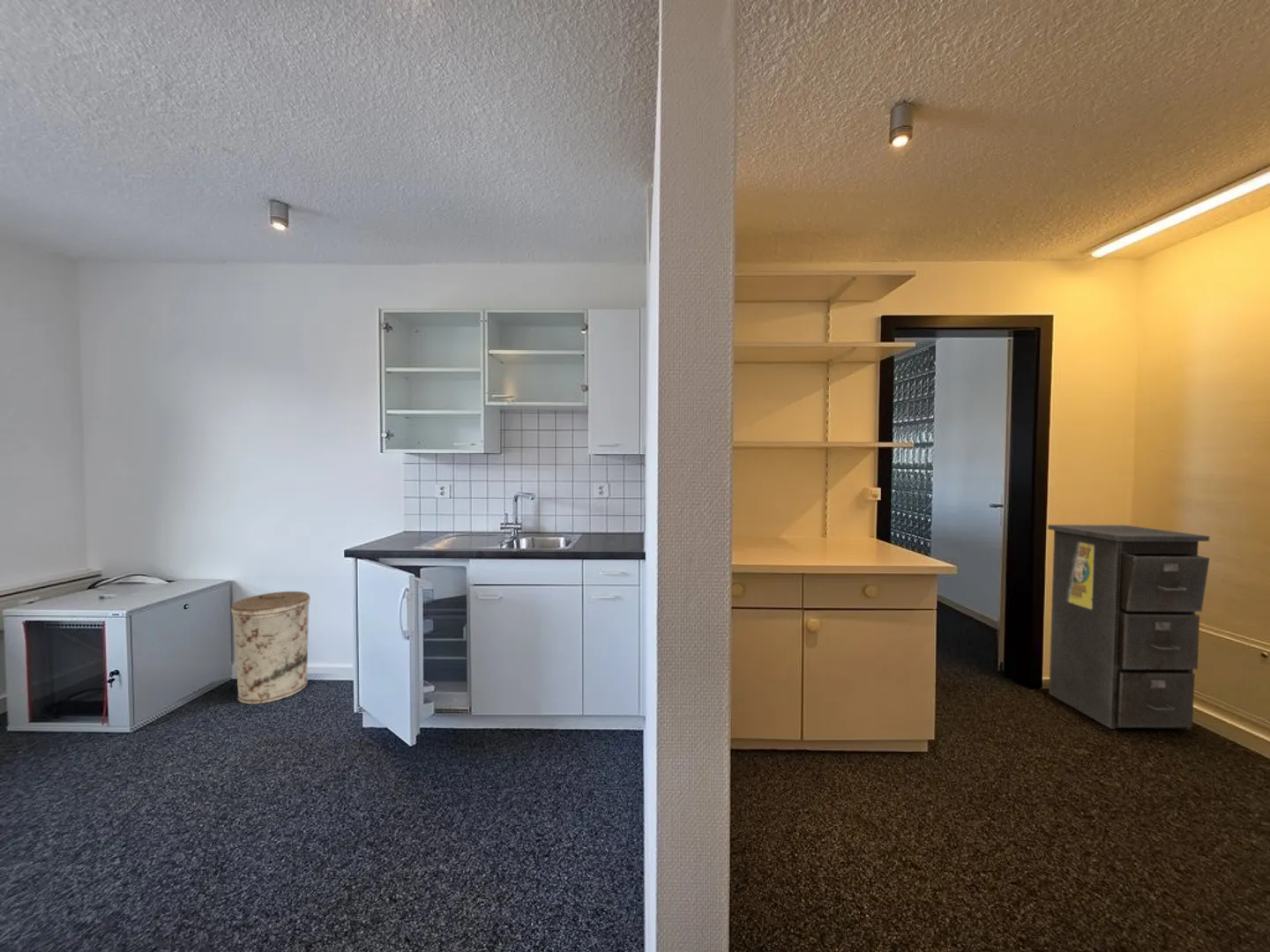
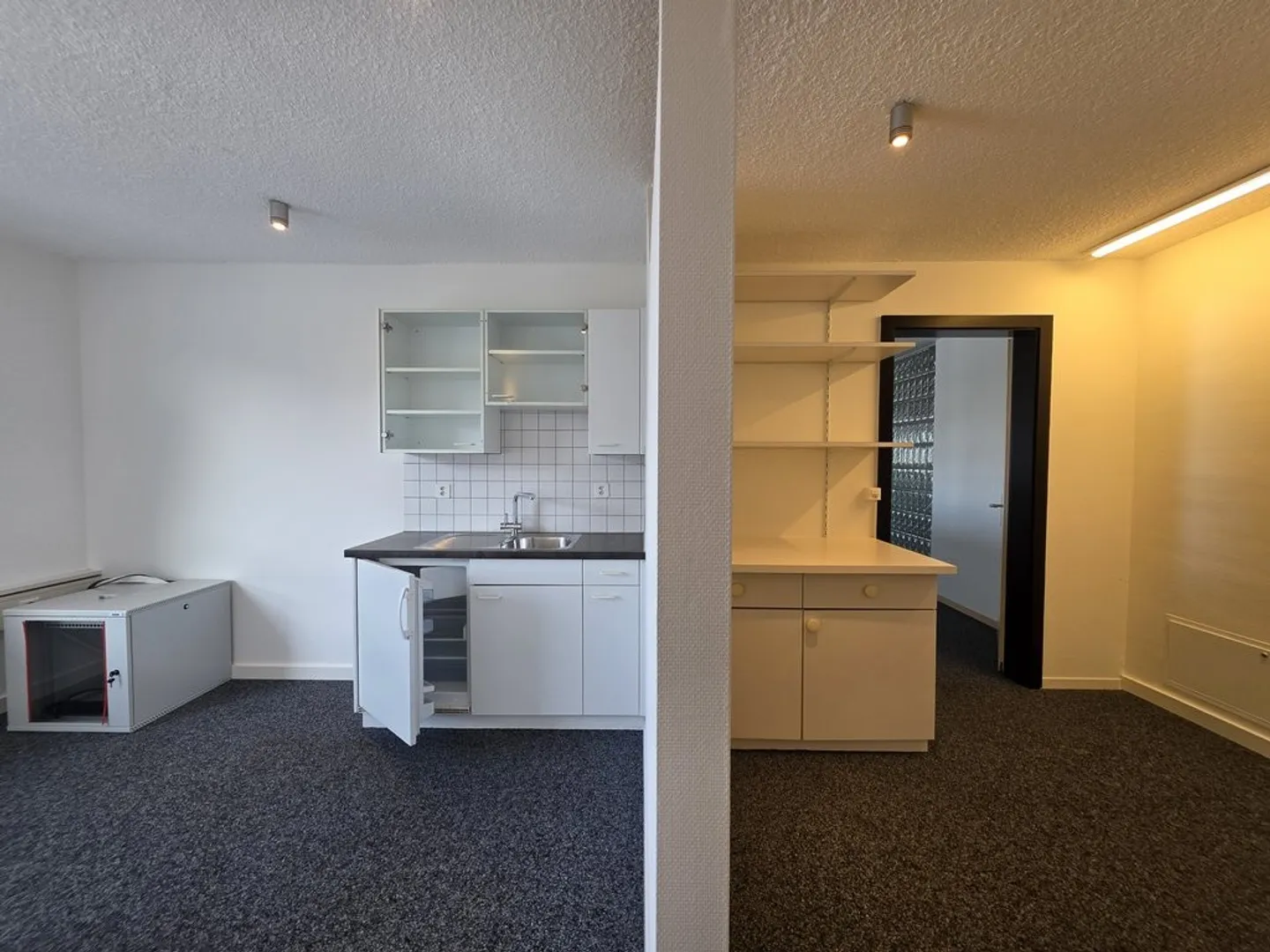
- filing cabinet [1047,524,1211,730]
- trash can [230,591,310,705]
